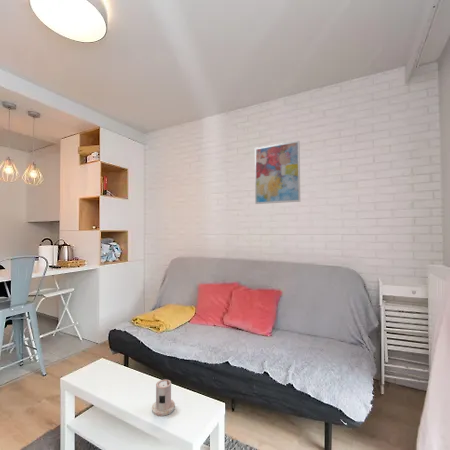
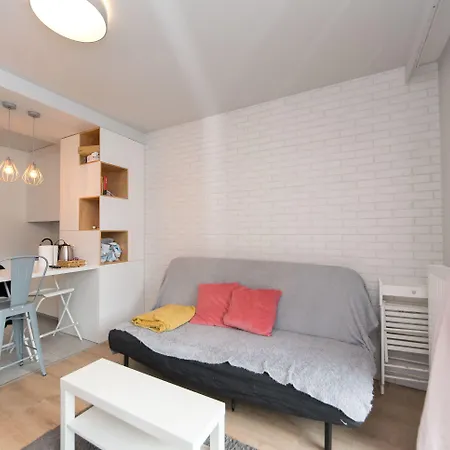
- candle [151,378,176,417]
- wall art [254,140,301,205]
